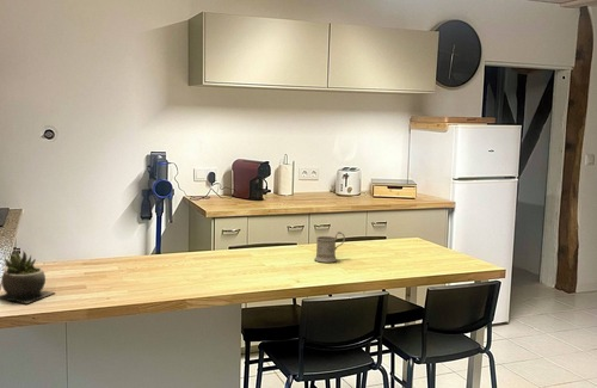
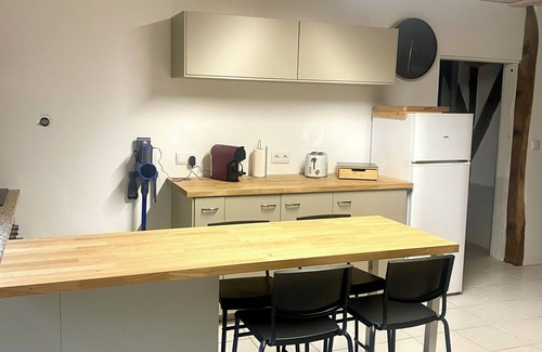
- succulent plant [0,250,56,304]
- mug [313,230,346,264]
